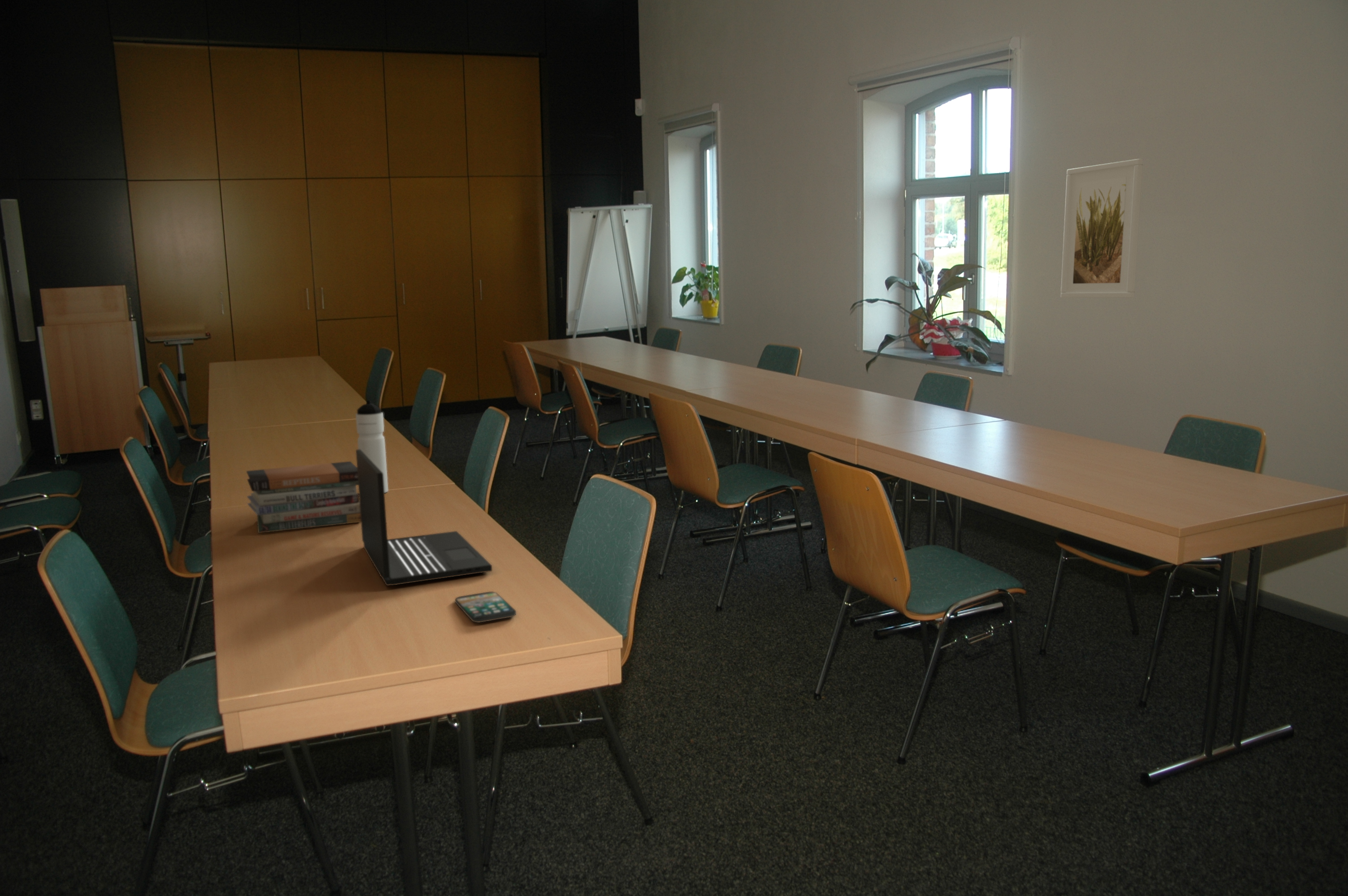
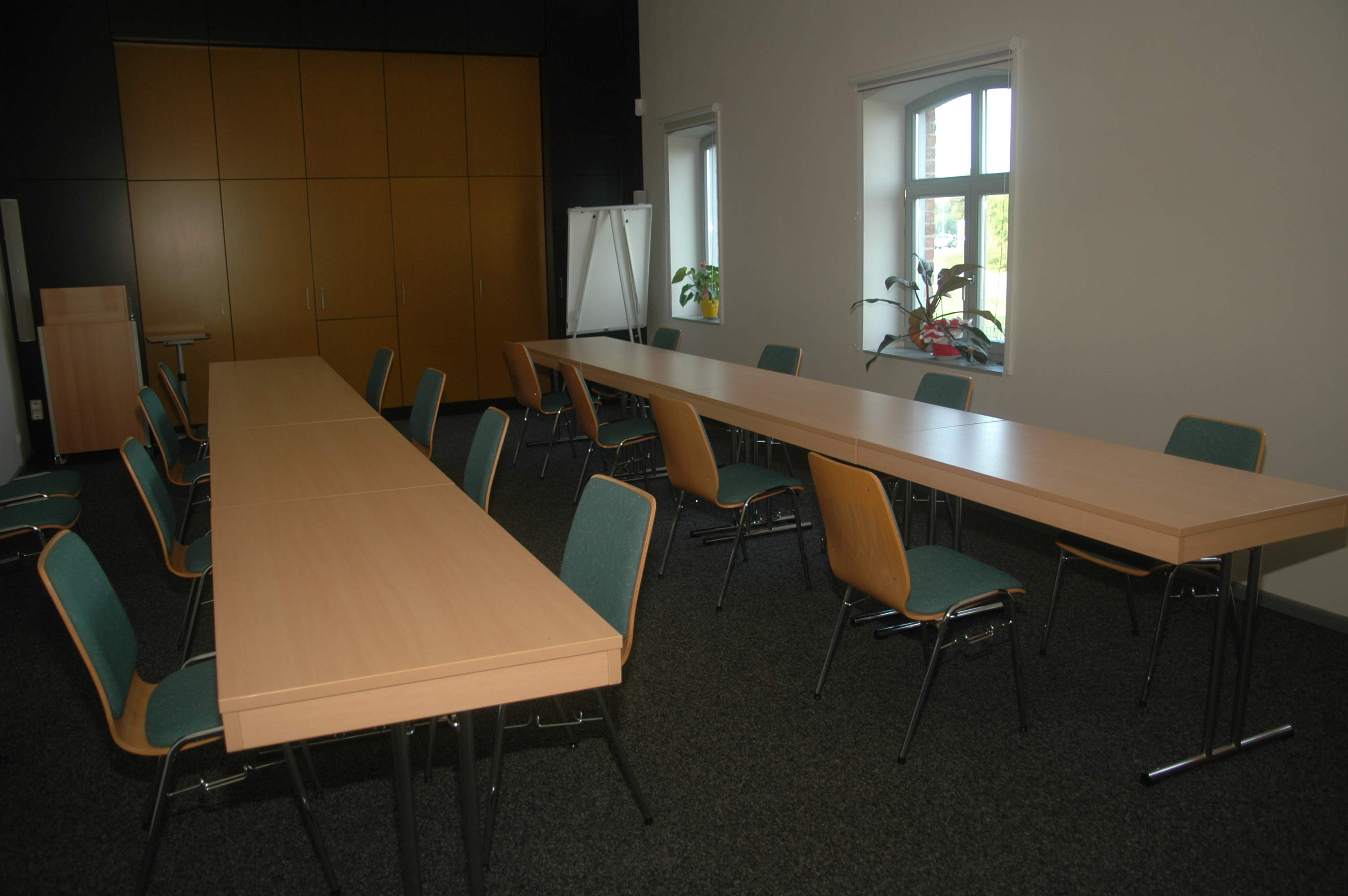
- laptop [355,449,493,586]
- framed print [1060,158,1143,298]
- smartphone [454,591,517,623]
- water bottle [355,400,389,493]
- book stack [246,461,361,534]
